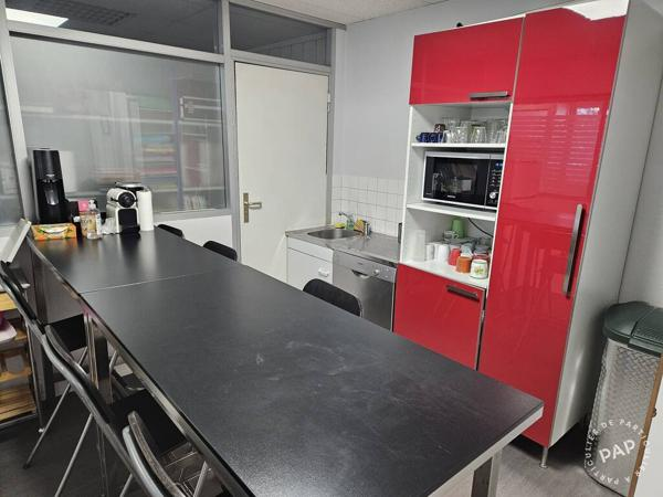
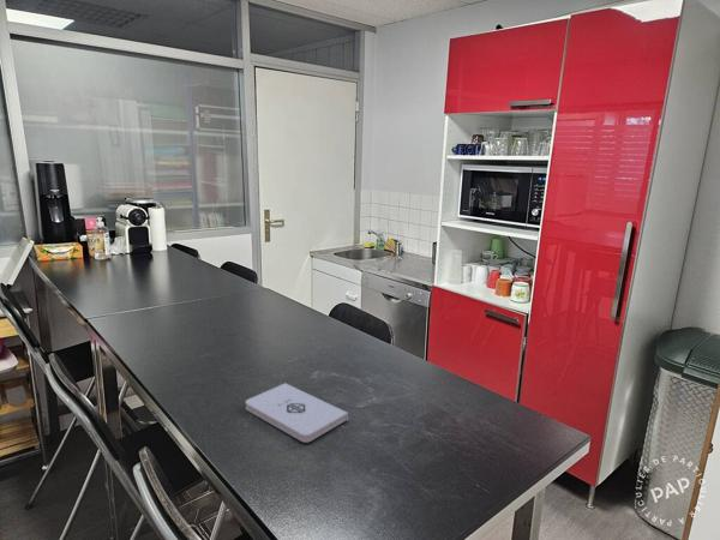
+ notepad [245,382,349,444]
